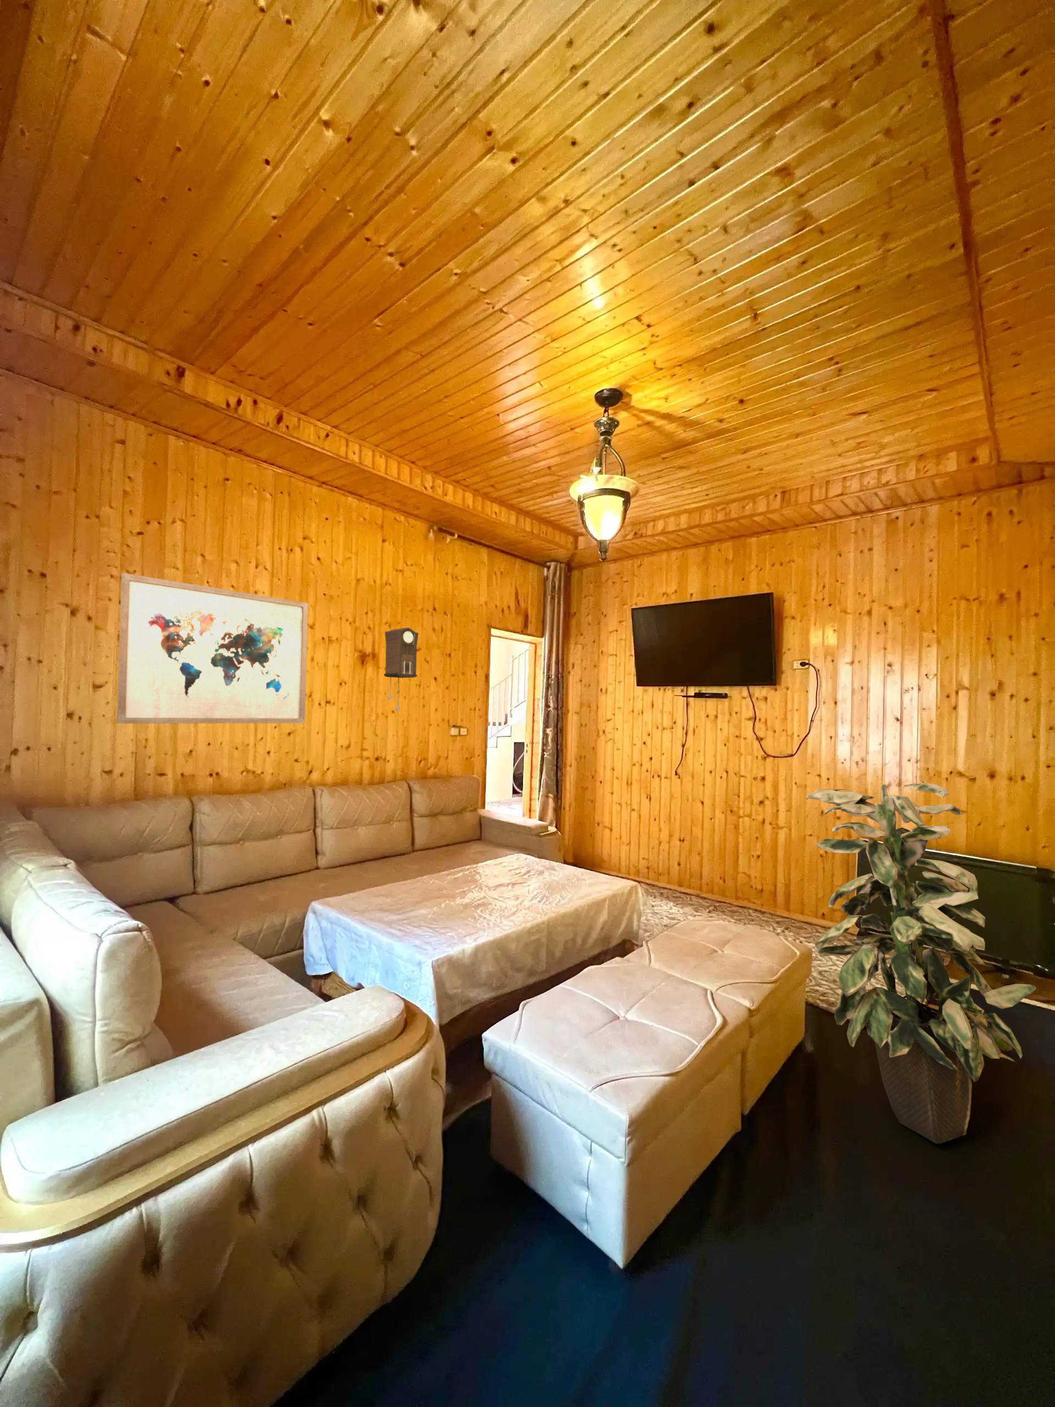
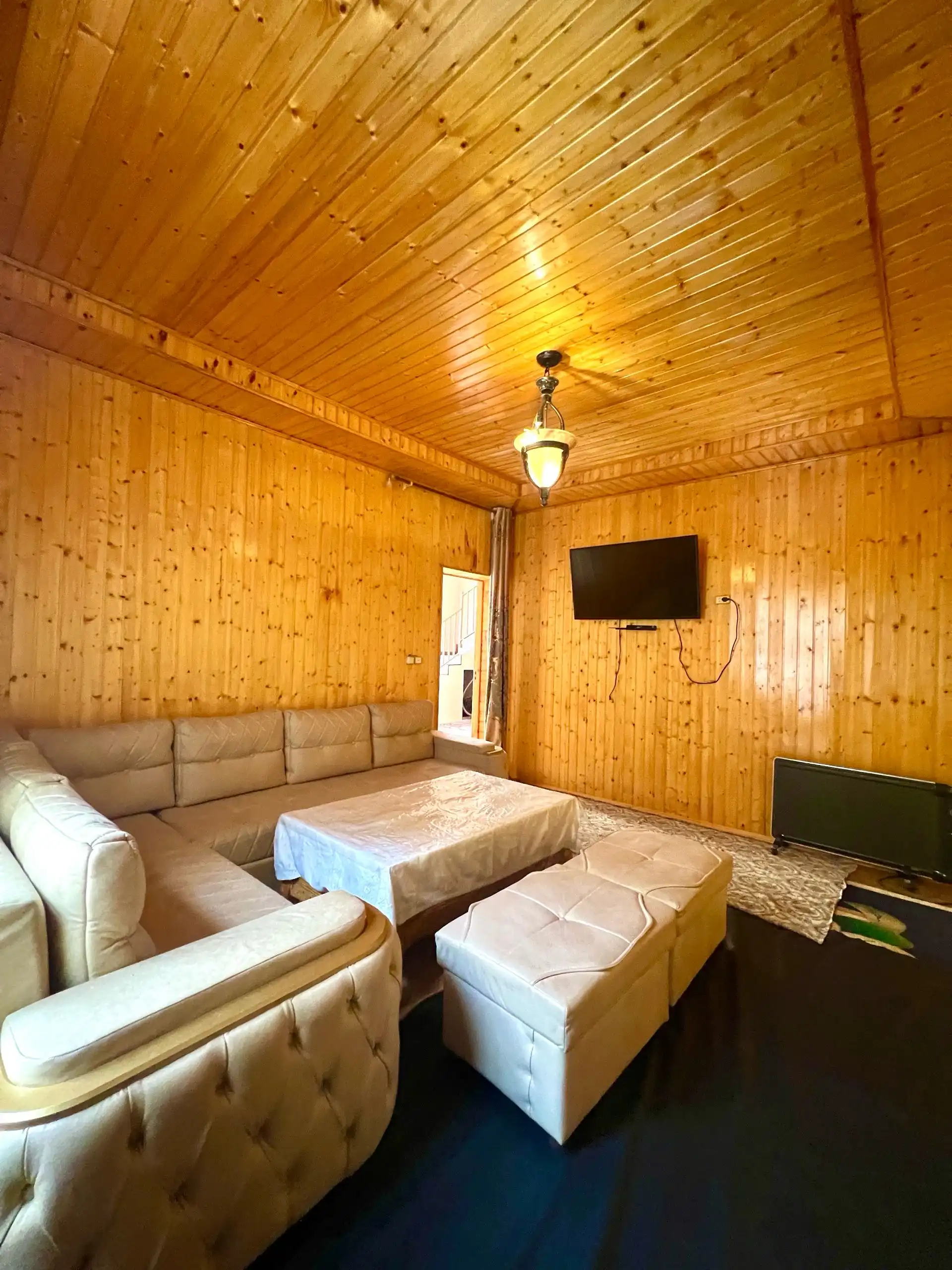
- indoor plant [806,782,1037,1143]
- pendulum clock [383,627,419,711]
- wall art [116,572,309,725]
